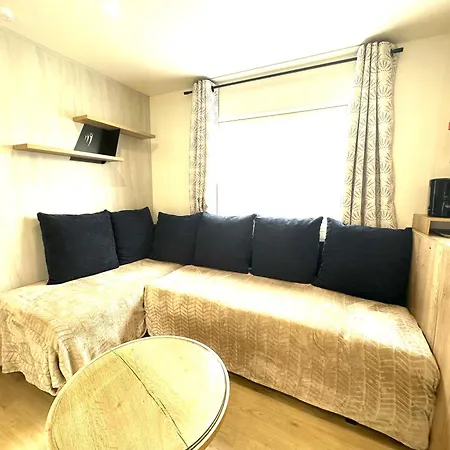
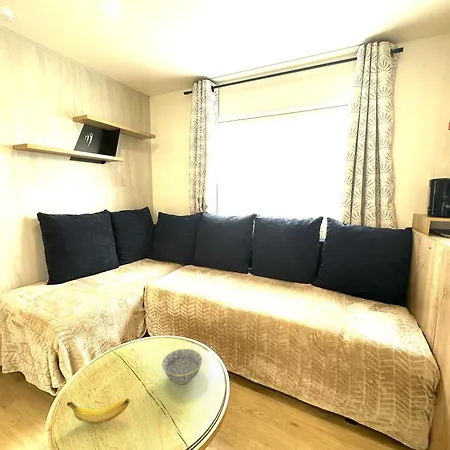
+ banana [66,397,131,425]
+ bowl [161,348,203,385]
